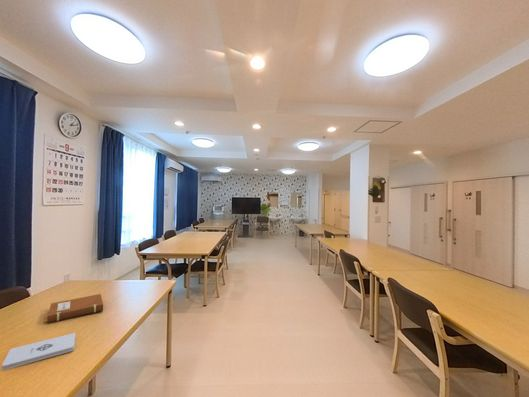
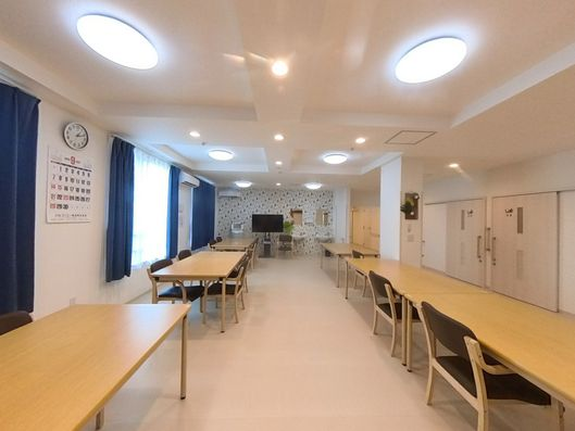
- notebook [44,293,104,324]
- notepad [1,332,77,371]
